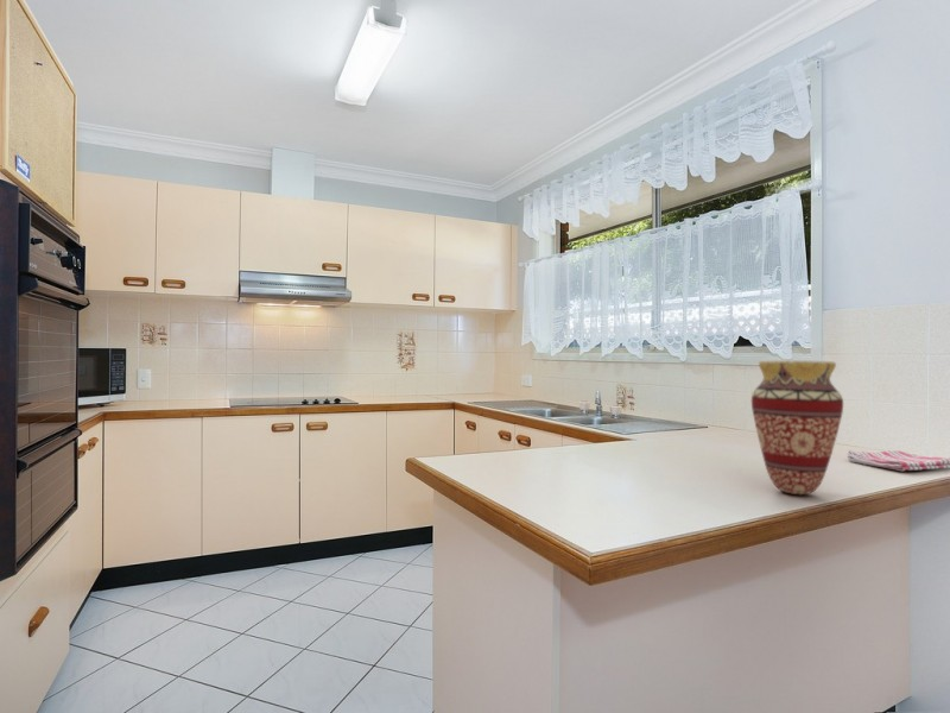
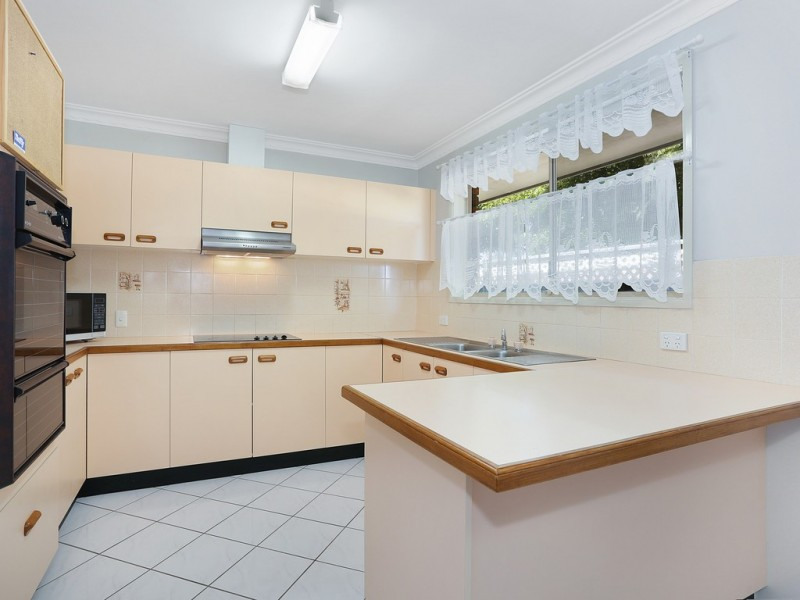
- vase [750,359,844,496]
- dish towel [846,449,950,472]
